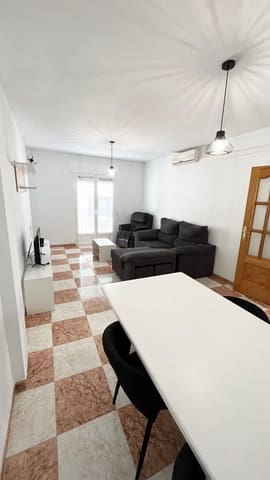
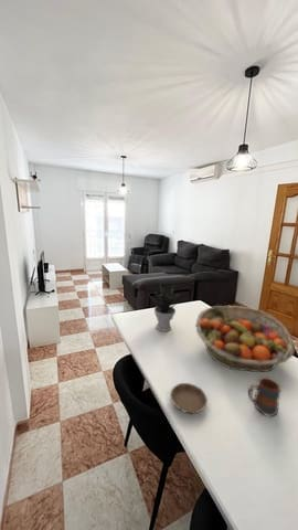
+ mug [247,375,283,417]
+ saucer [169,382,209,414]
+ fruit basket [195,305,296,373]
+ potted plant [148,284,180,332]
